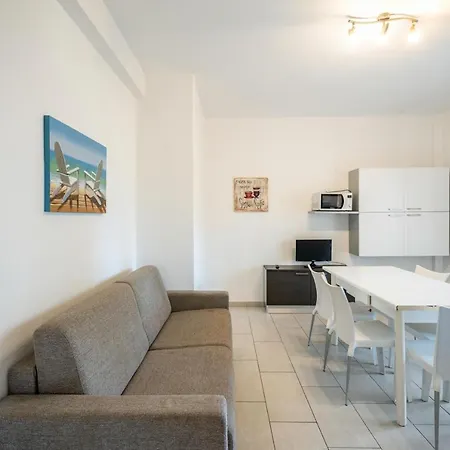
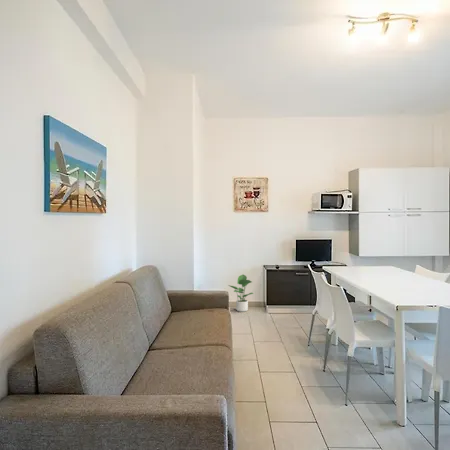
+ potted plant [227,274,254,313]
